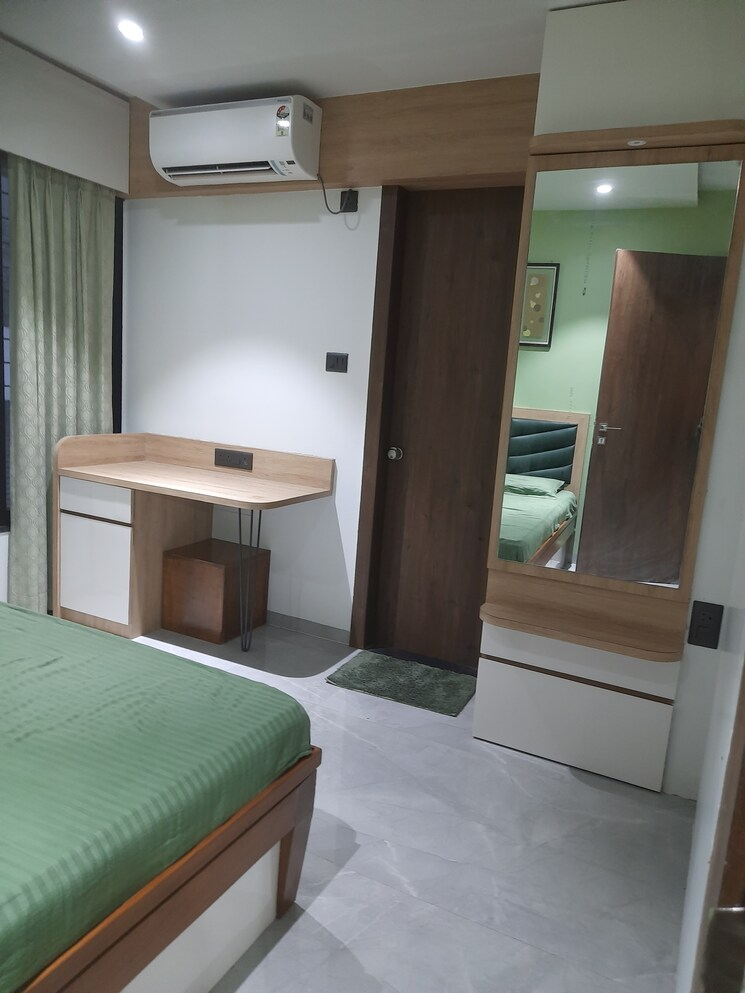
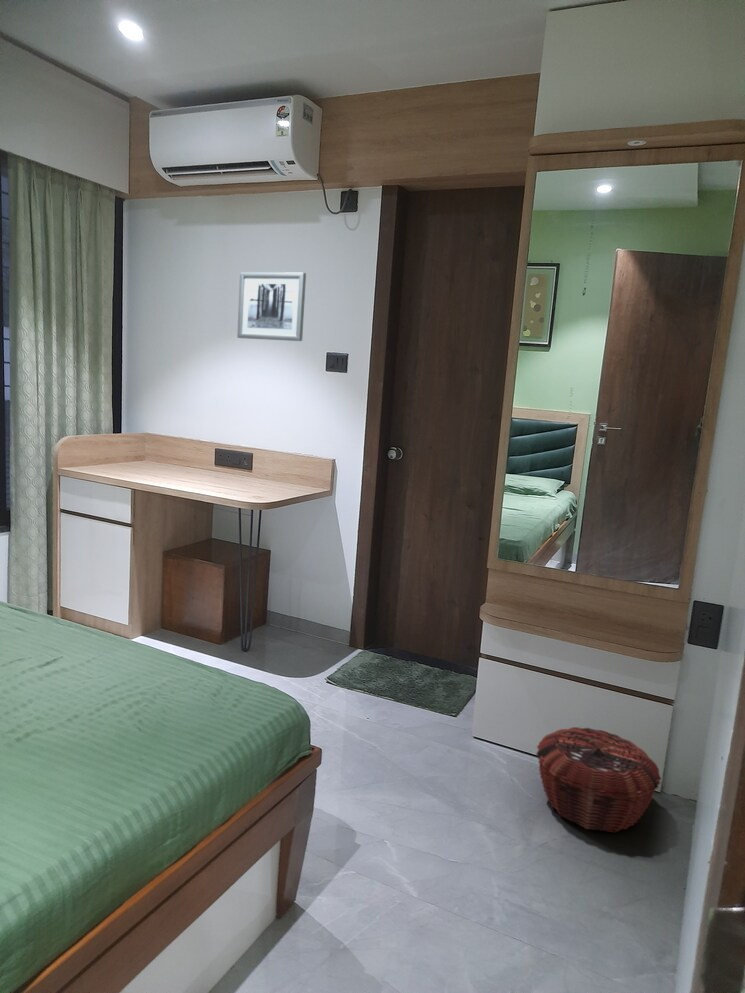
+ wall art [236,271,307,342]
+ woven basket [535,726,662,833]
